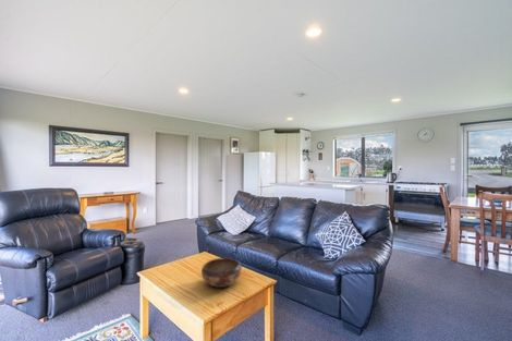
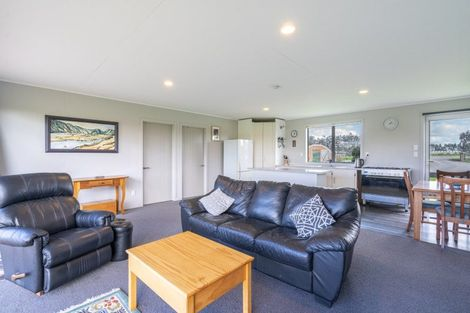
- decorative bowl [200,257,243,289]
